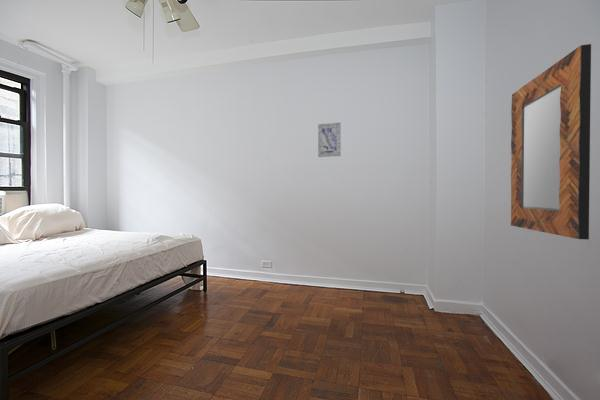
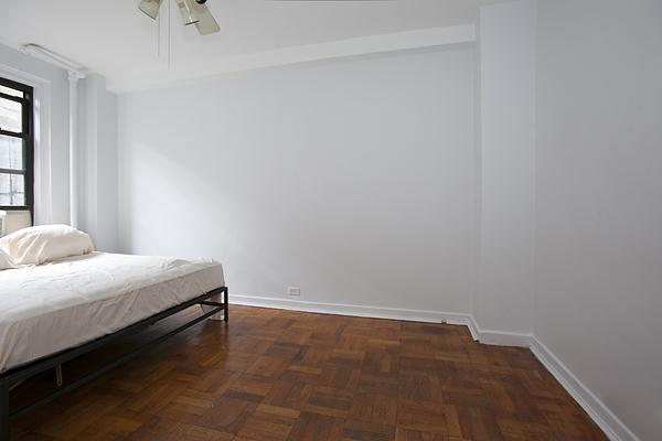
- home mirror [510,43,592,240]
- wall art [317,122,342,158]
